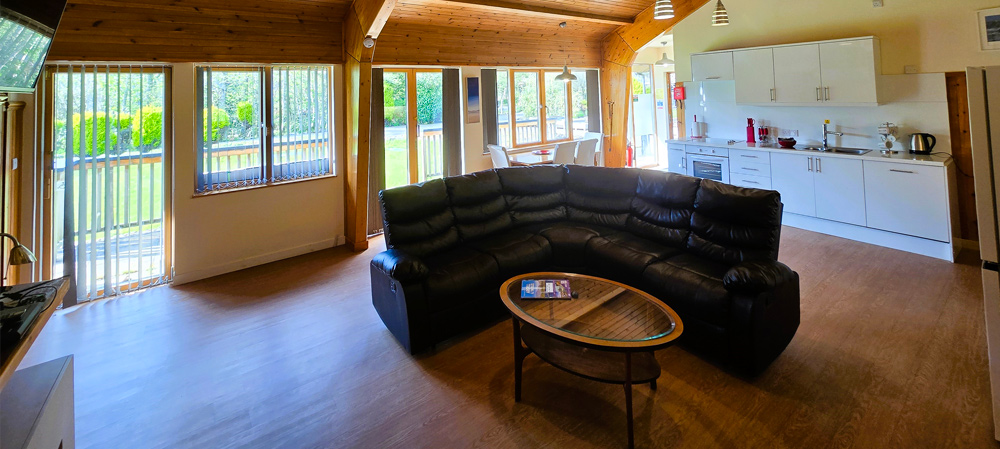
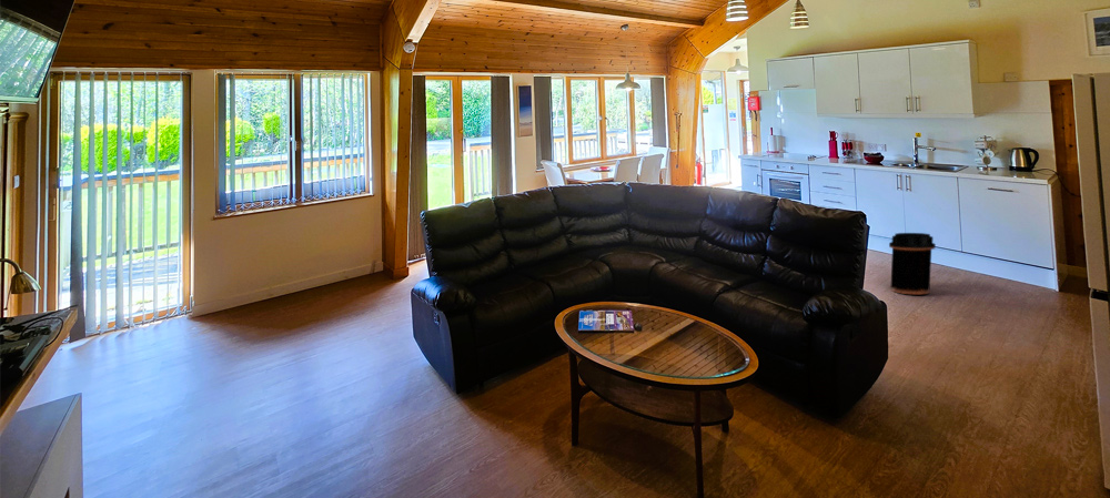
+ trash can [888,232,937,295]
